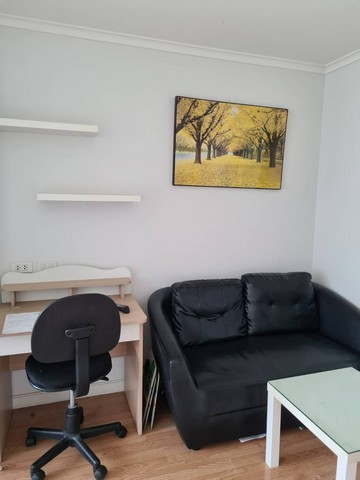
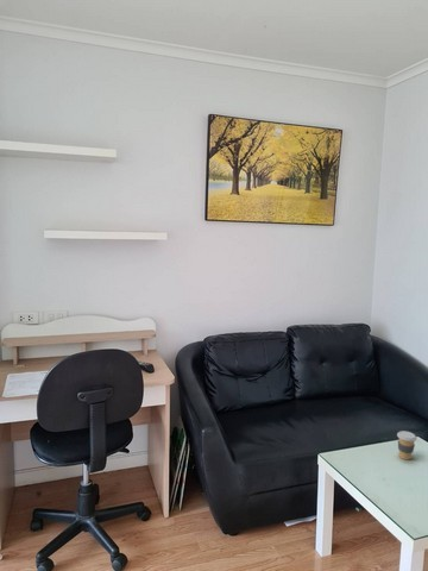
+ coffee cup [396,429,417,460]
